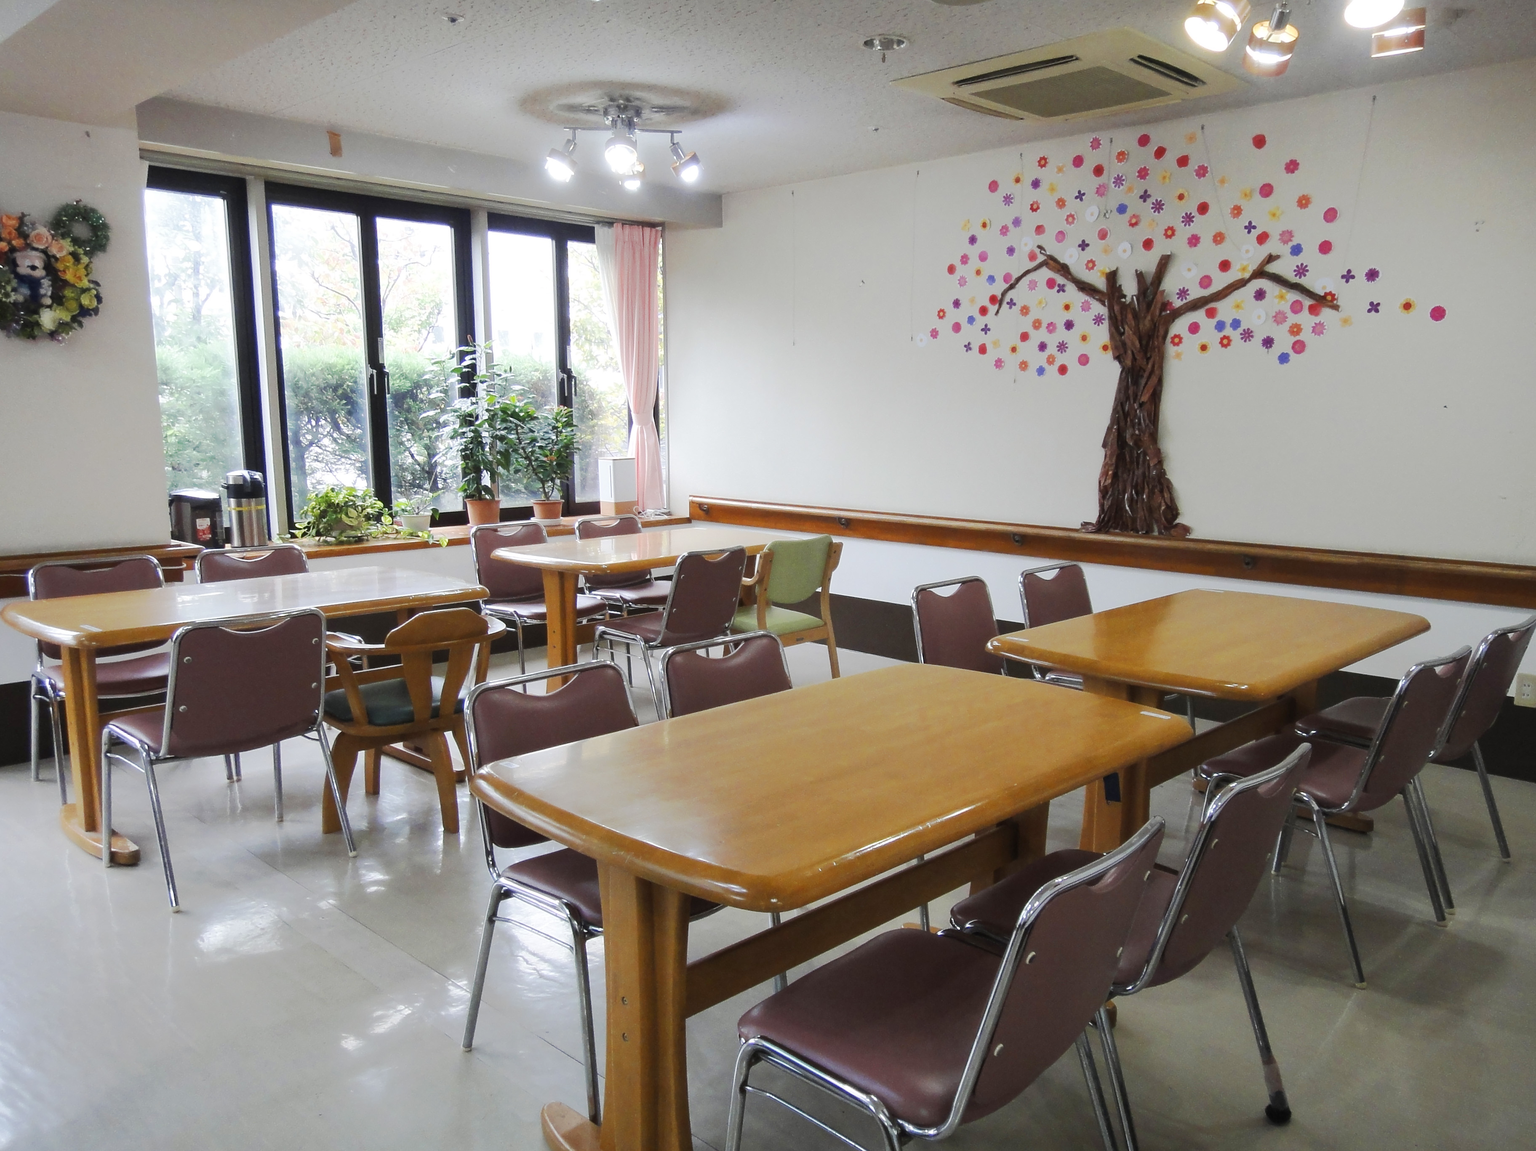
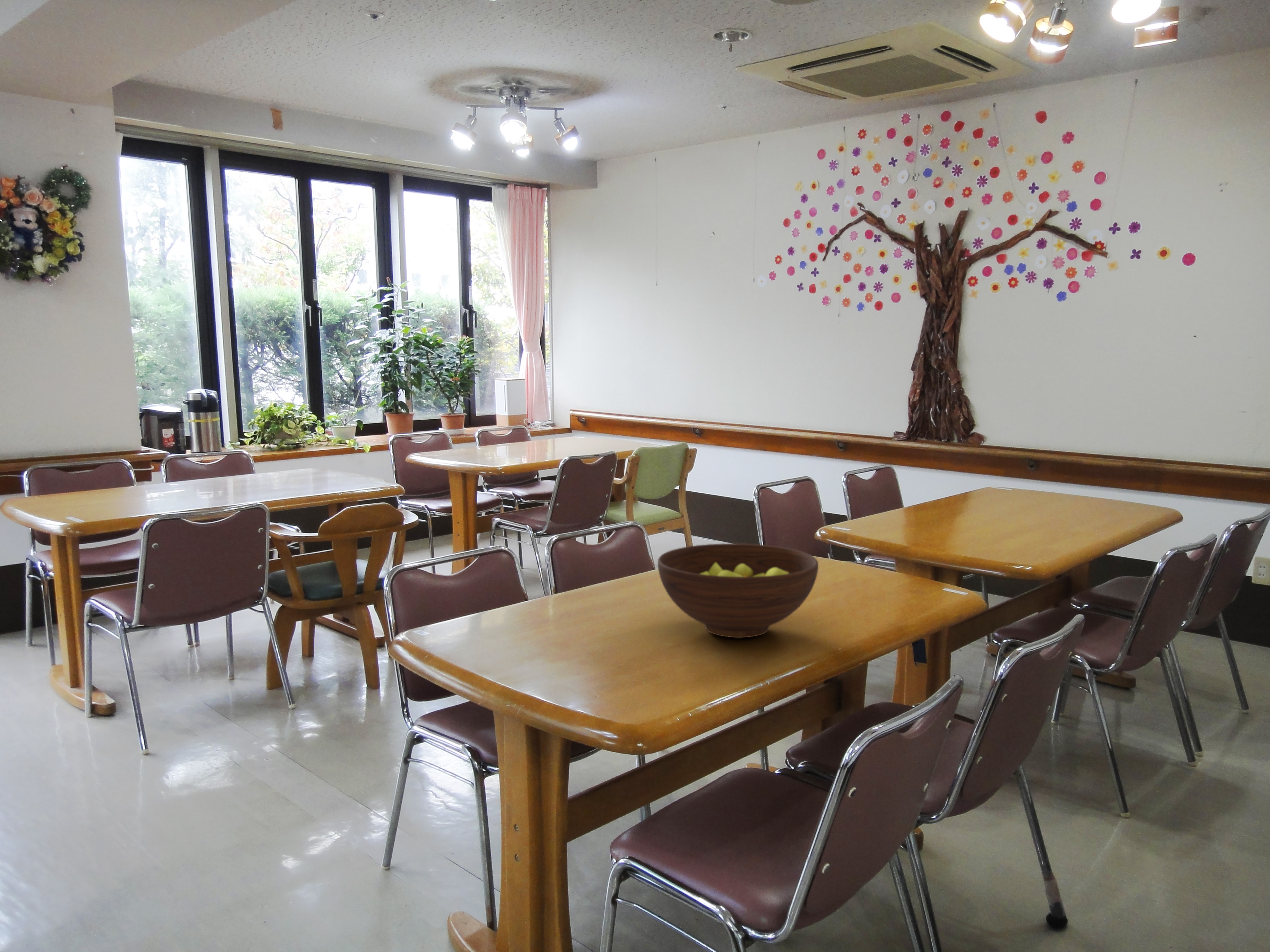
+ fruit bowl [657,543,819,638]
